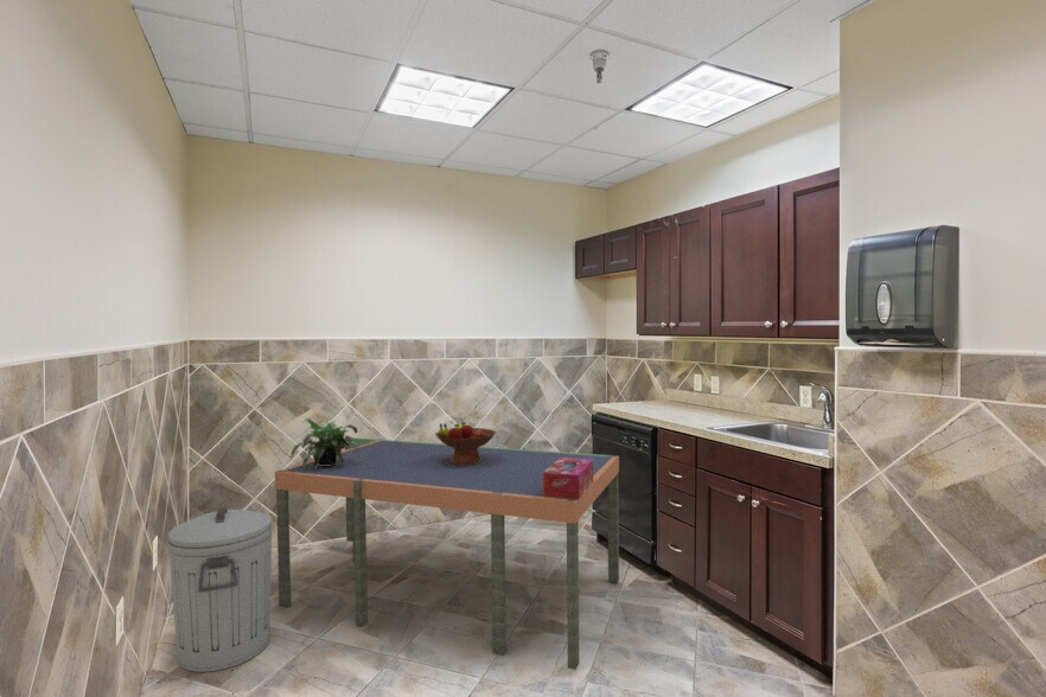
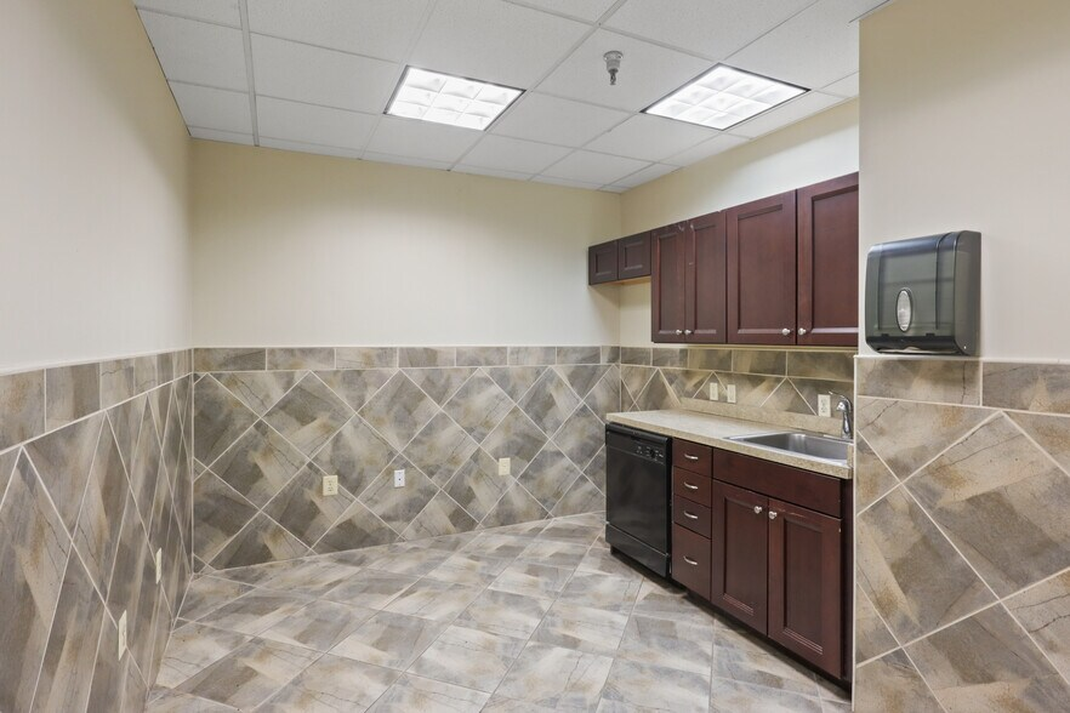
- fruit bowl [434,421,497,465]
- dining table [274,436,620,671]
- trash can [166,506,274,673]
- potted plant [291,417,362,468]
- tissue box [543,458,593,500]
